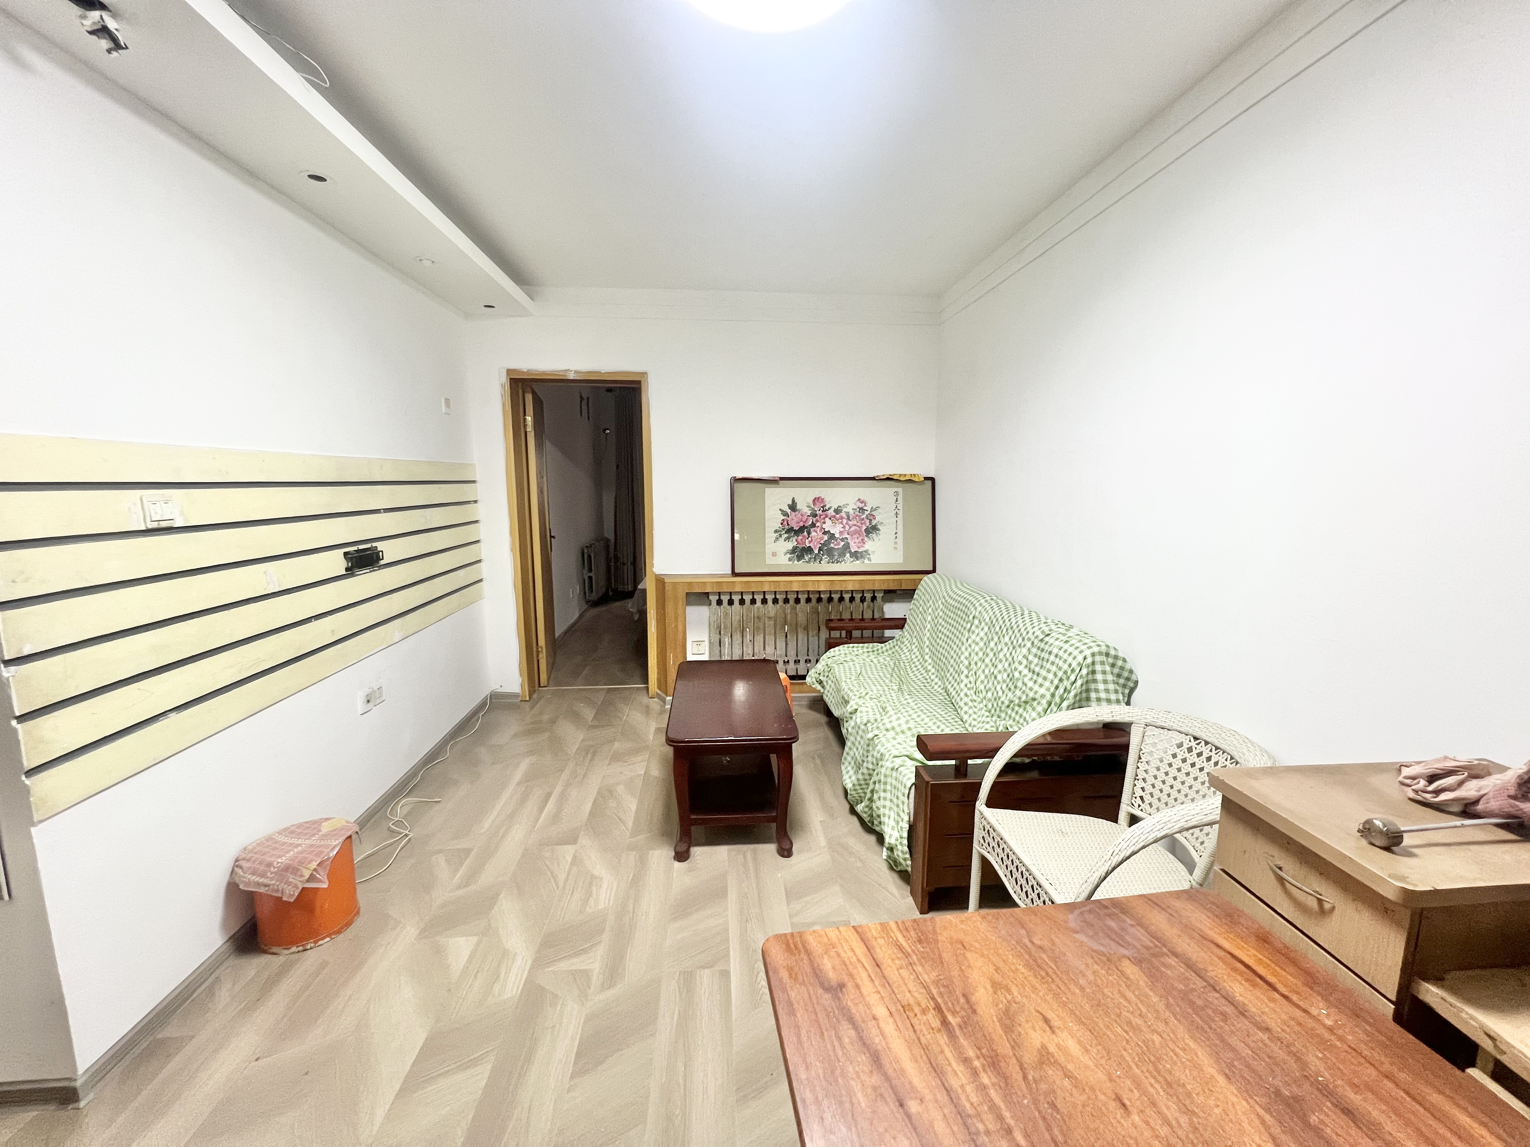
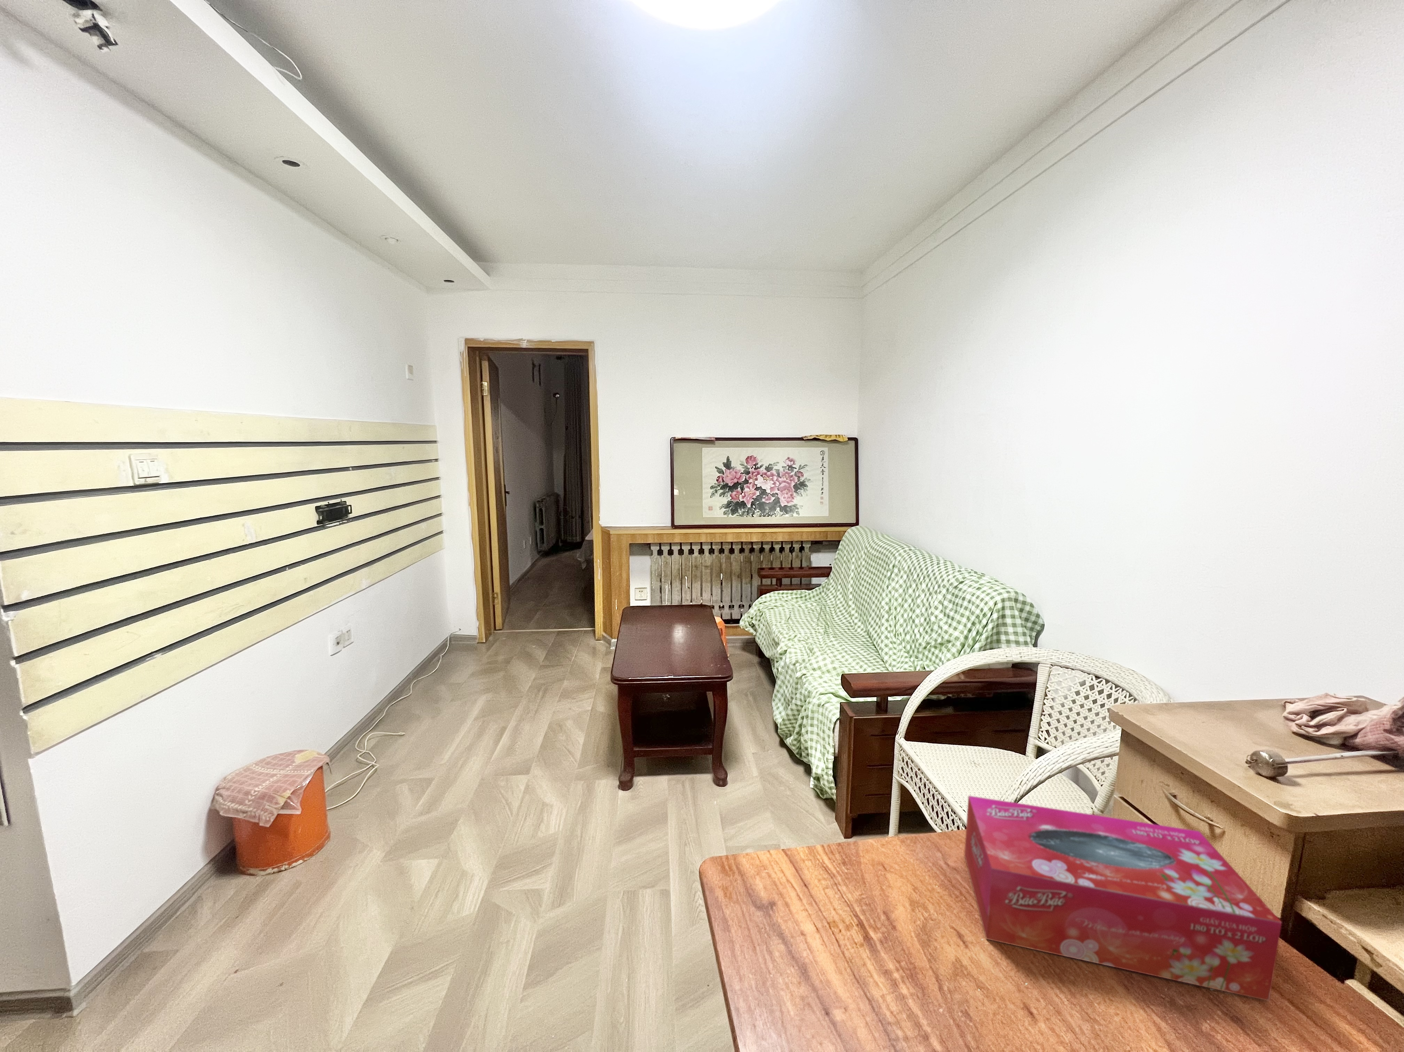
+ tissue box [964,795,1282,1001]
